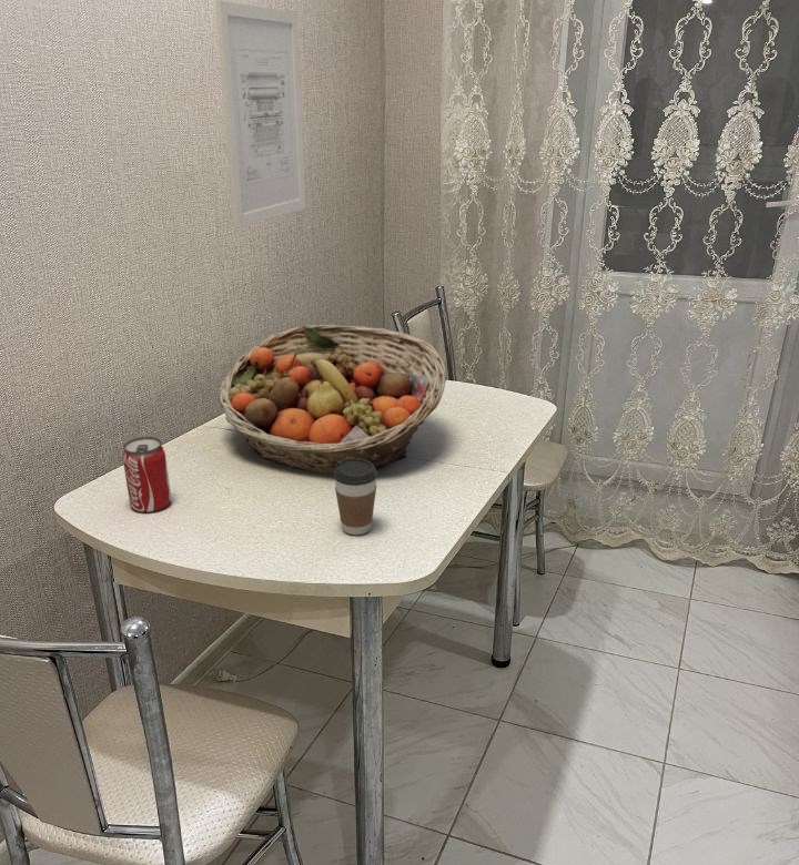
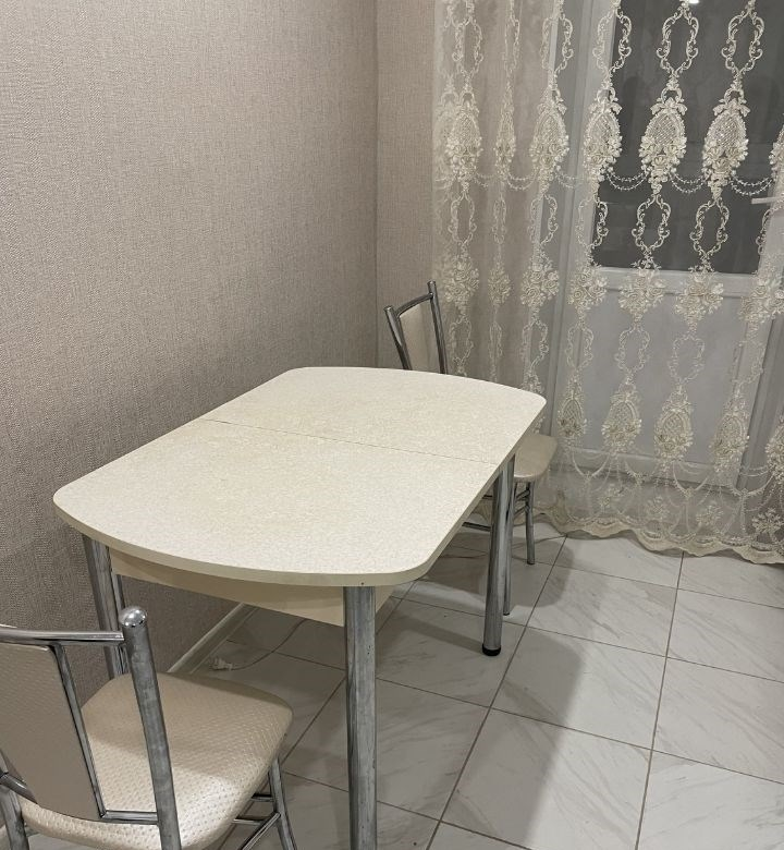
- beverage can [122,436,172,513]
- fruit basket [218,324,447,475]
- wall art [214,0,306,228]
- coffee cup [333,458,380,536]
